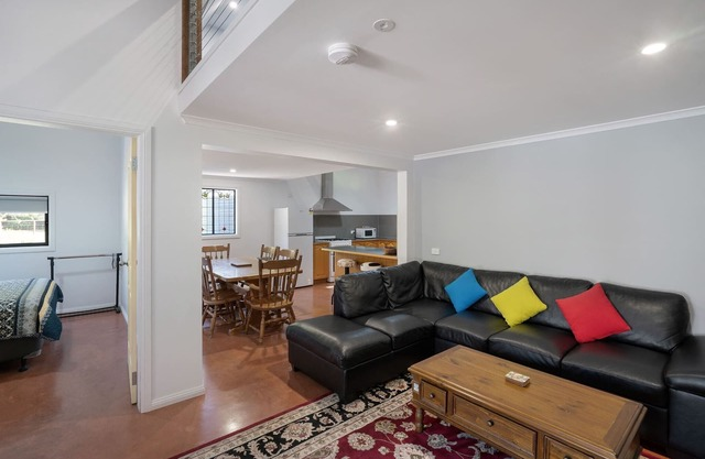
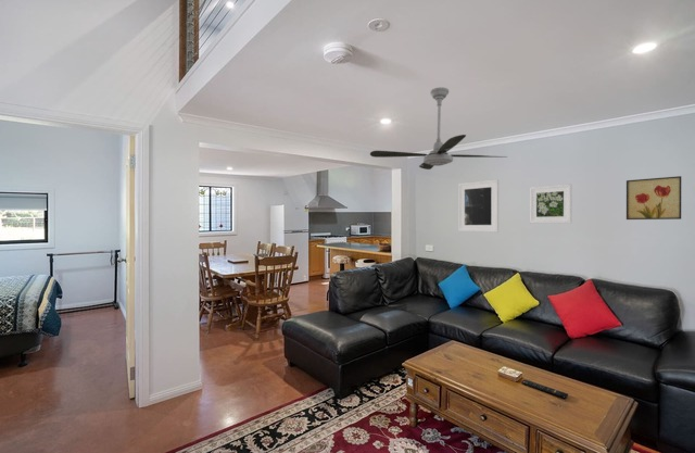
+ ceiling fan [369,86,508,171]
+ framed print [529,184,572,224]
+ wall art [626,175,682,221]
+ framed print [457,178,500,232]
+ remote control [520,378,569,400]
